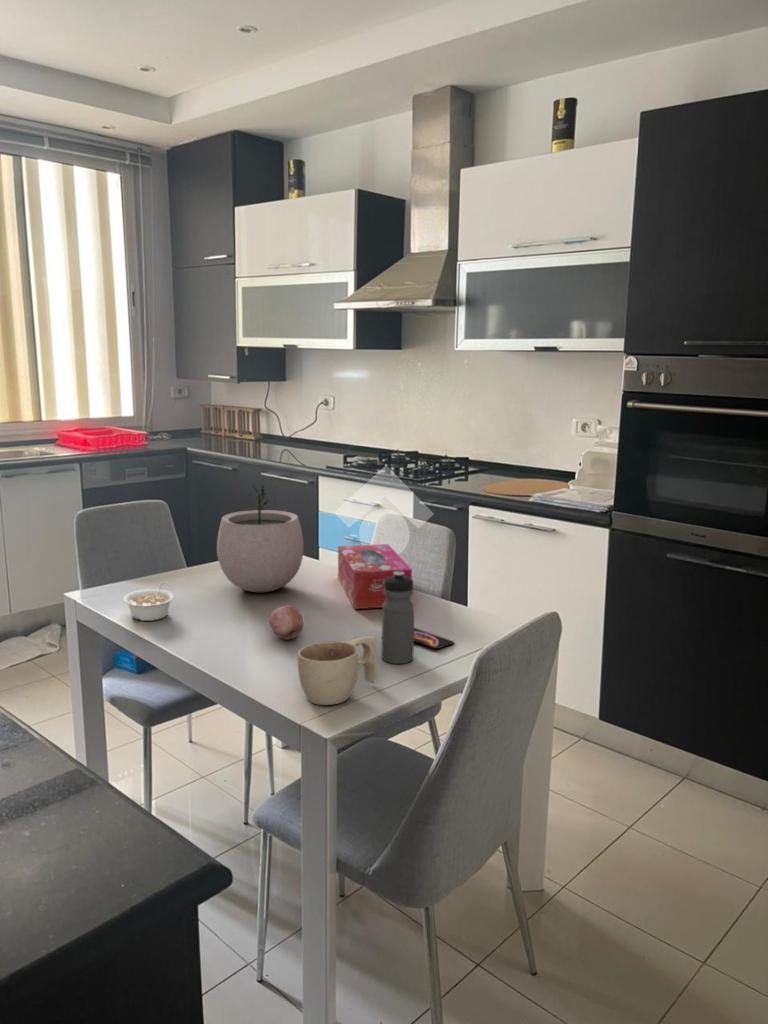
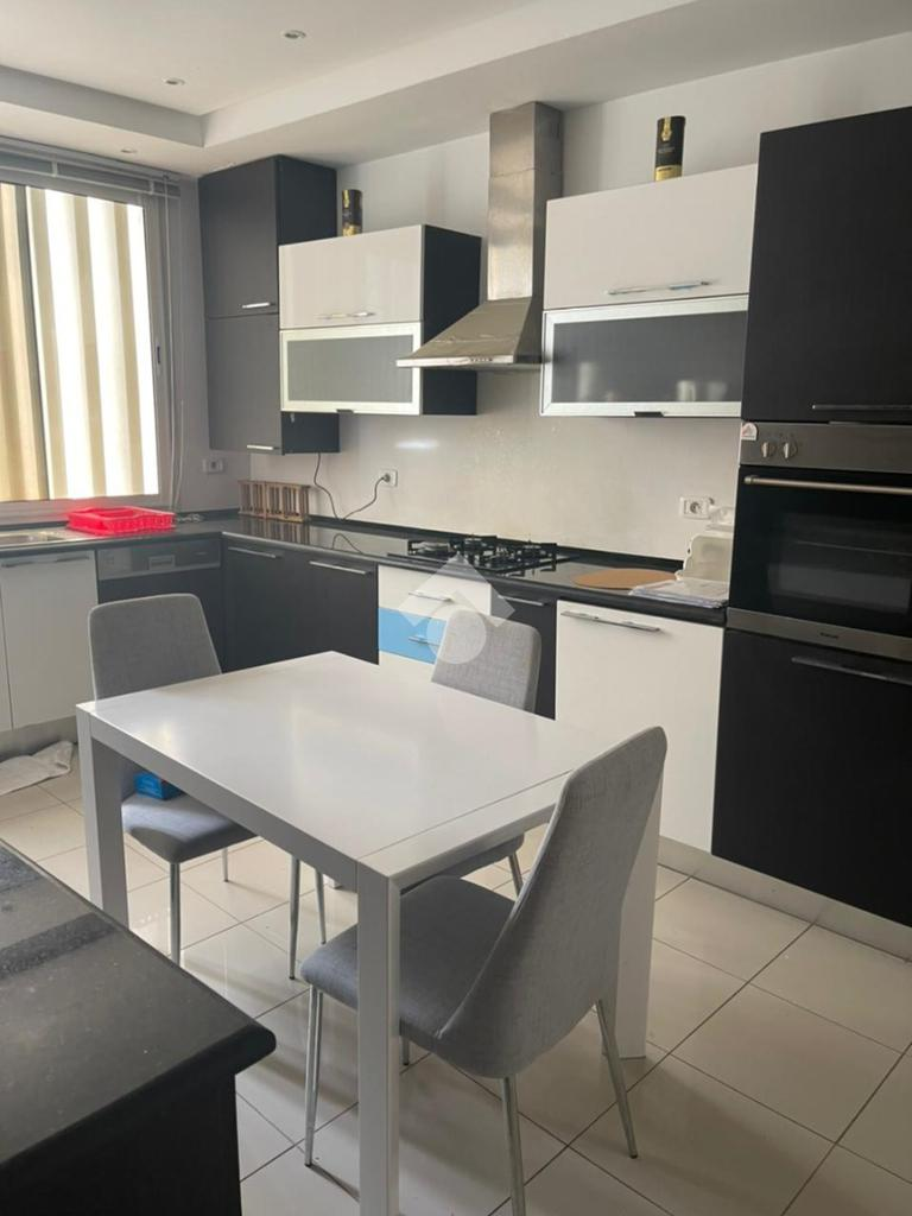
- cup [297,635,378,706]
- water bottle [381,572,415,665]
- smartphone [414,627,456,650]
- fruit [268,604,304,641]
- legume [122,582,176,622]
- plant pot [216,484,304,593]
- tissue box [337,543,413,610]
